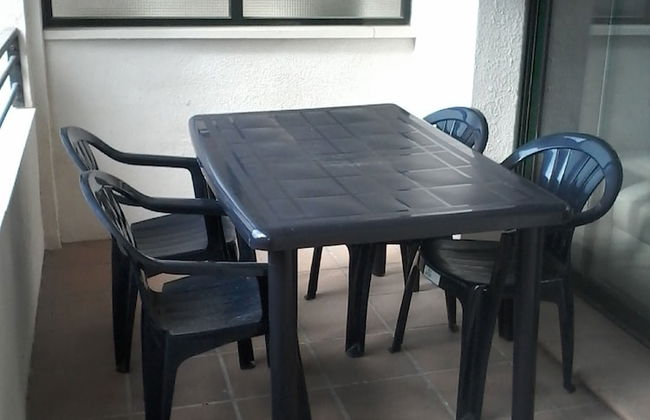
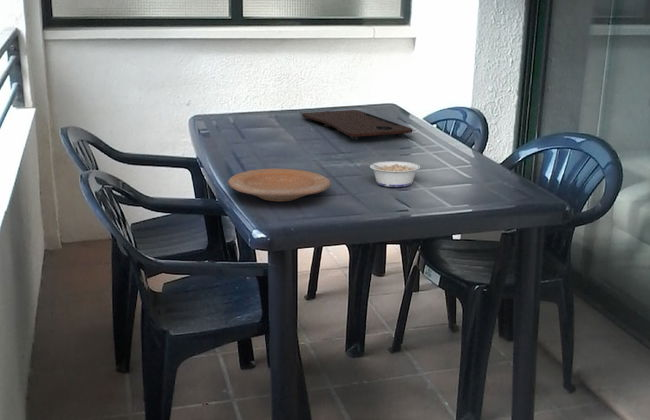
+ cutting board [301,109,413,141]
+ legume [360,159,421,188]
+ plate [227,168,332,202]
